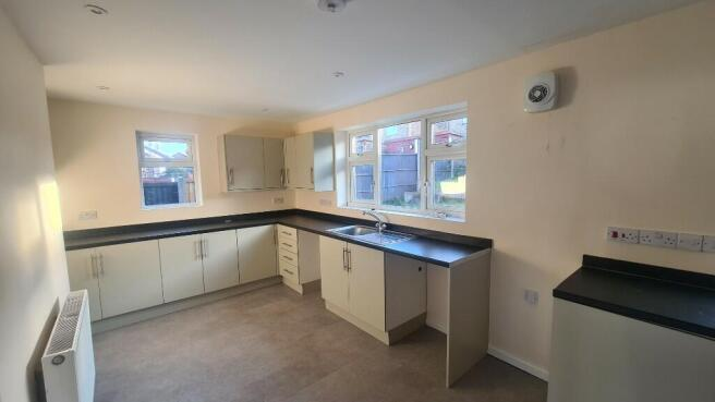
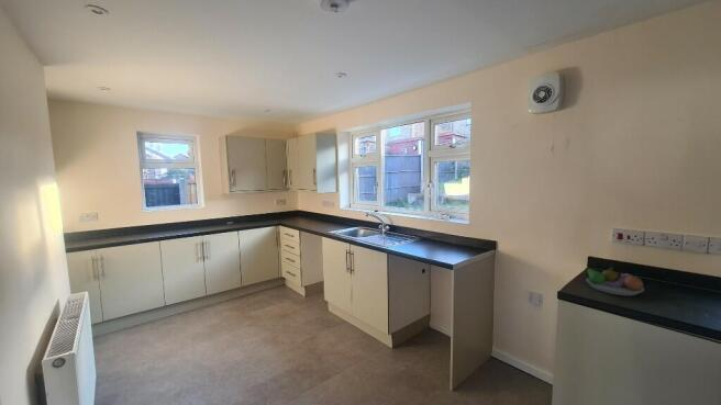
+ fruit bowl [584,266,645,296]
